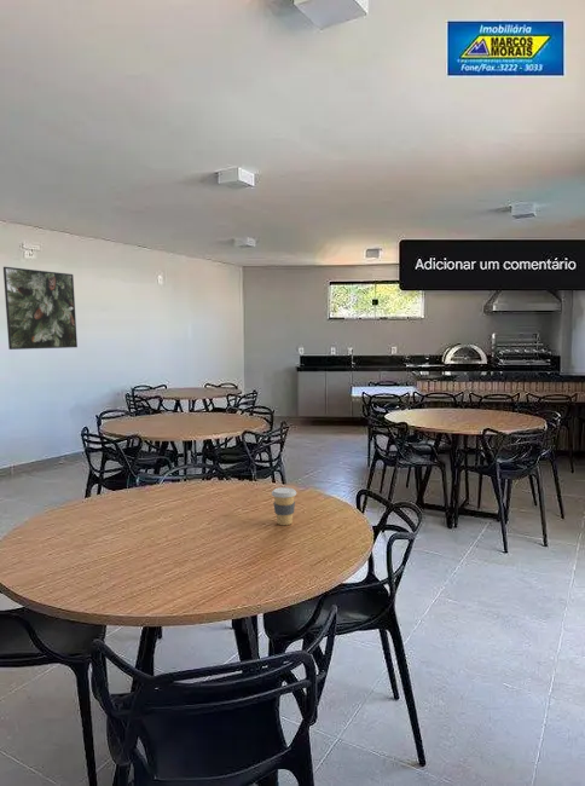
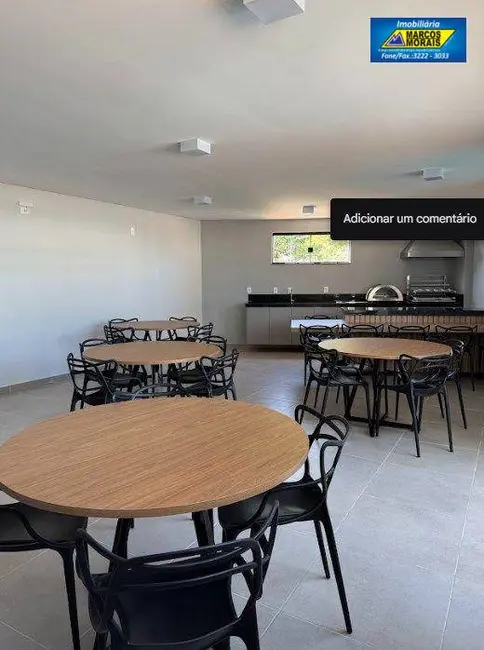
- coffee cup [271,486,297,526]
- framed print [2,266,79,351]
